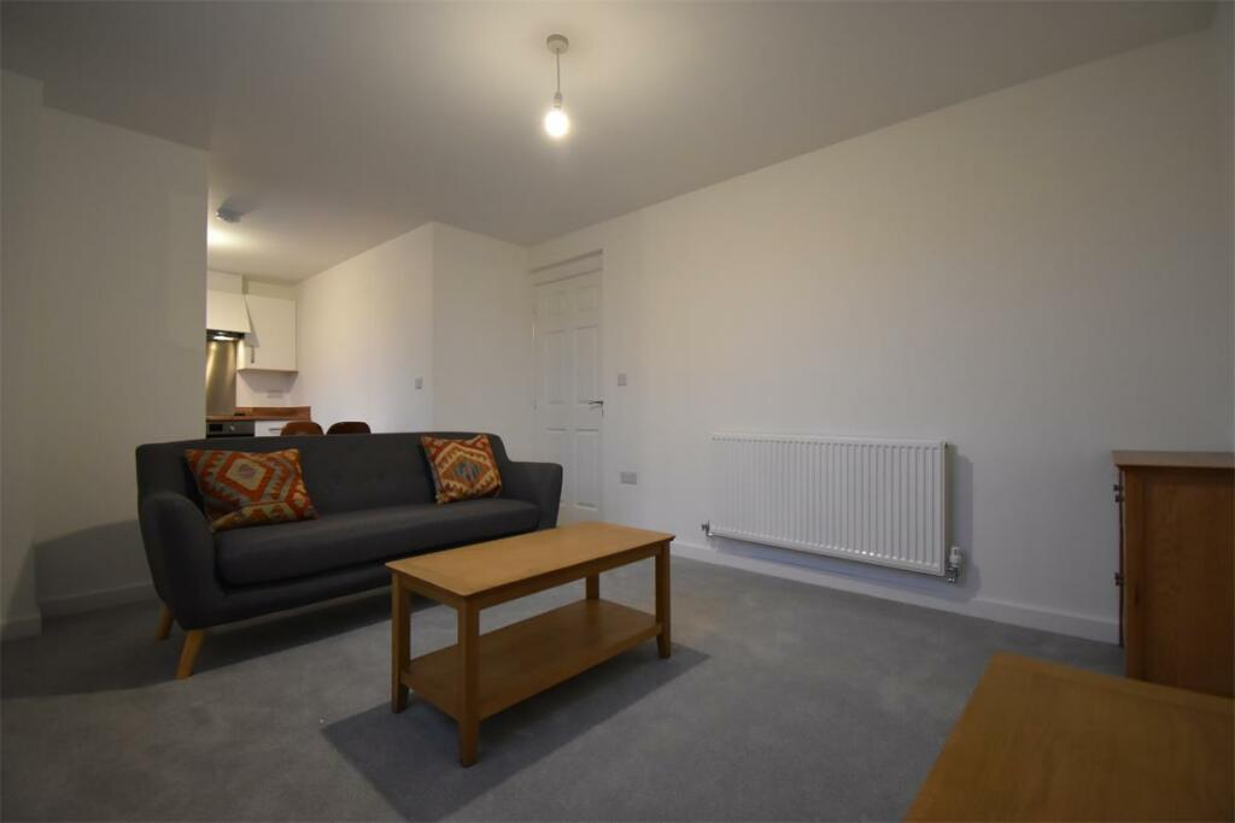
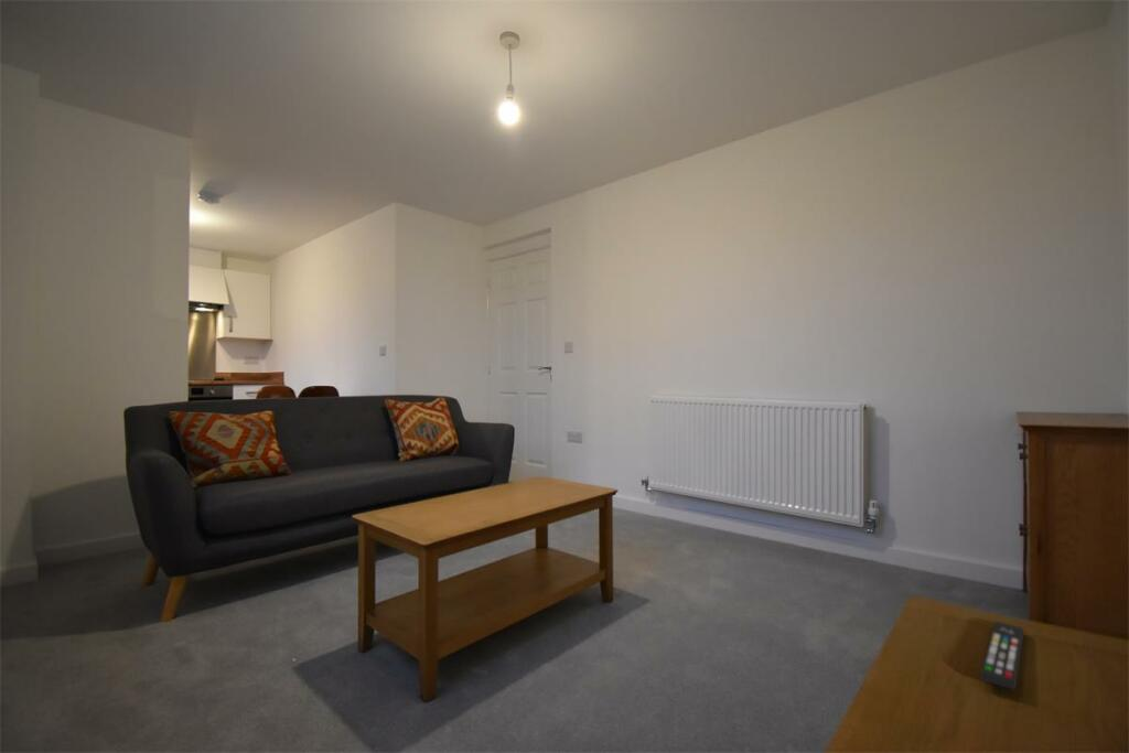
+ remote control [979,620,1024,691]
